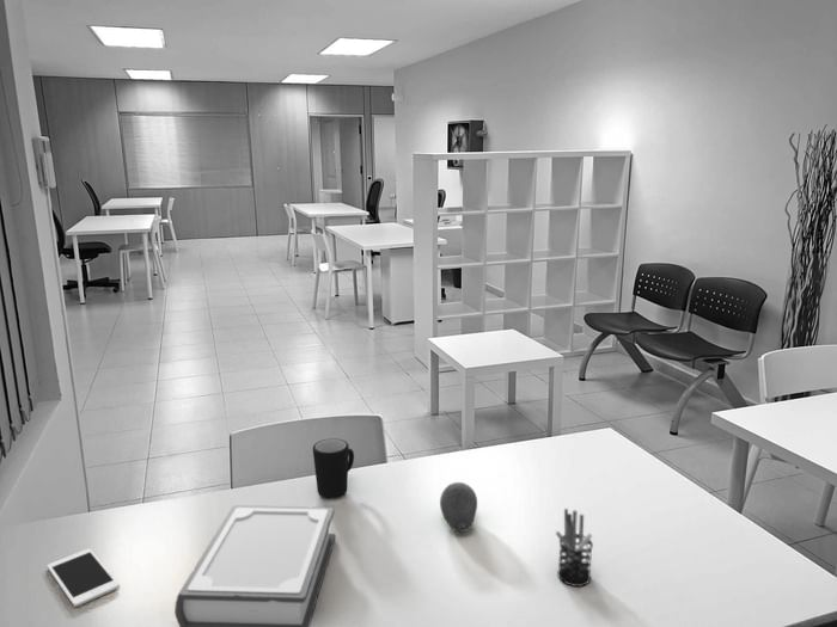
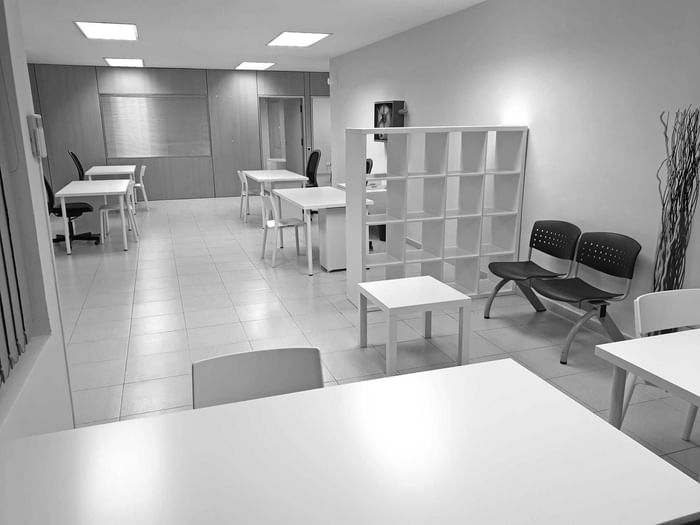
- pen holder [555,508,594,588]
- cell phone [47,548,121,608]
- fruit [439,481,478,533]
- mug [312,437,355,499]
- book [173,504,336,627]
